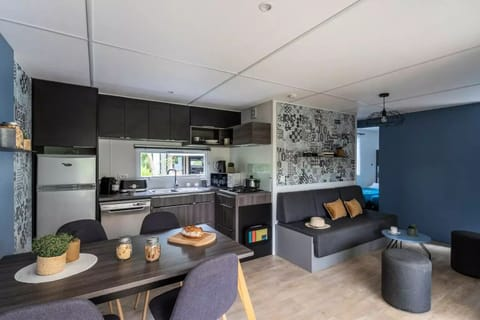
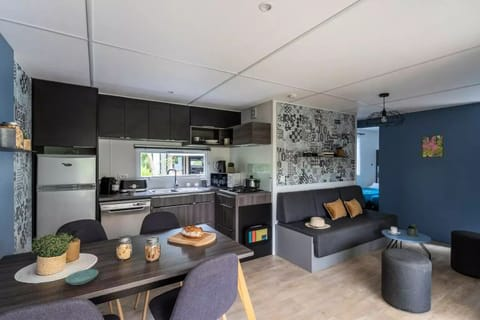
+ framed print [420,133,445,159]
+ saucer [64,268,99,286]
